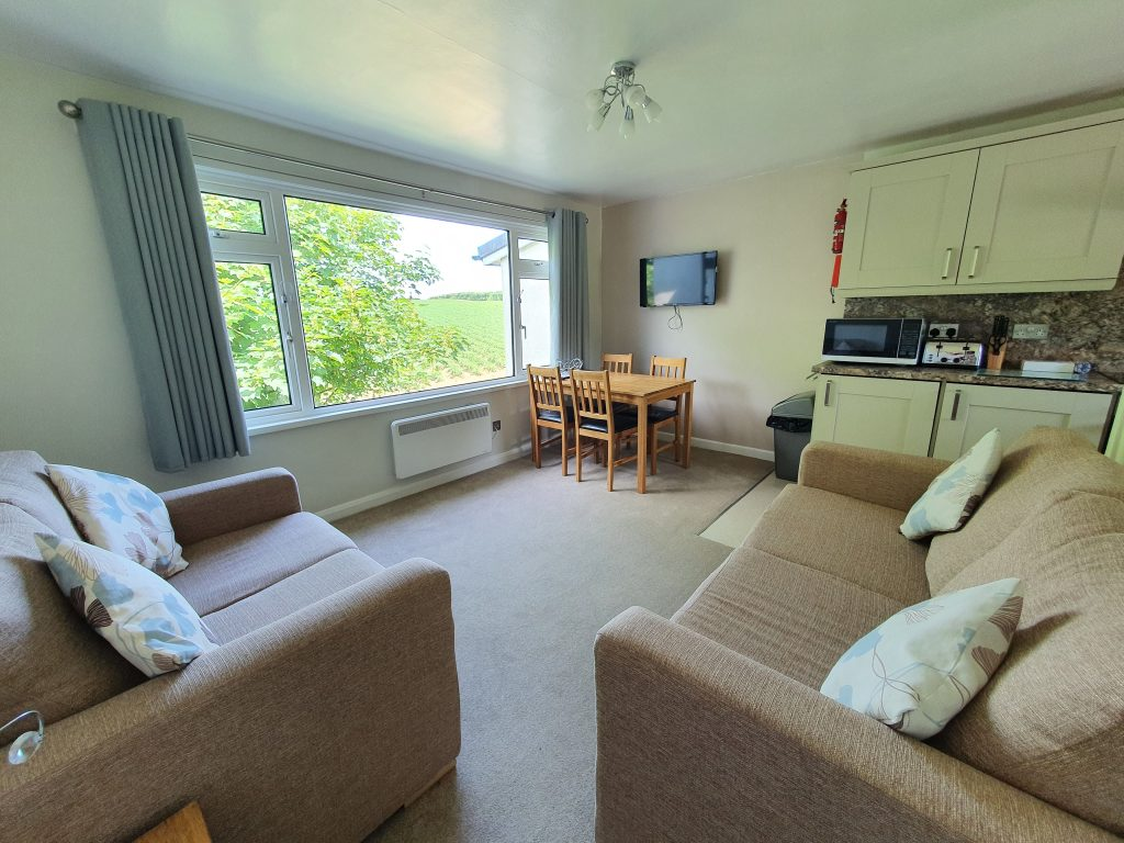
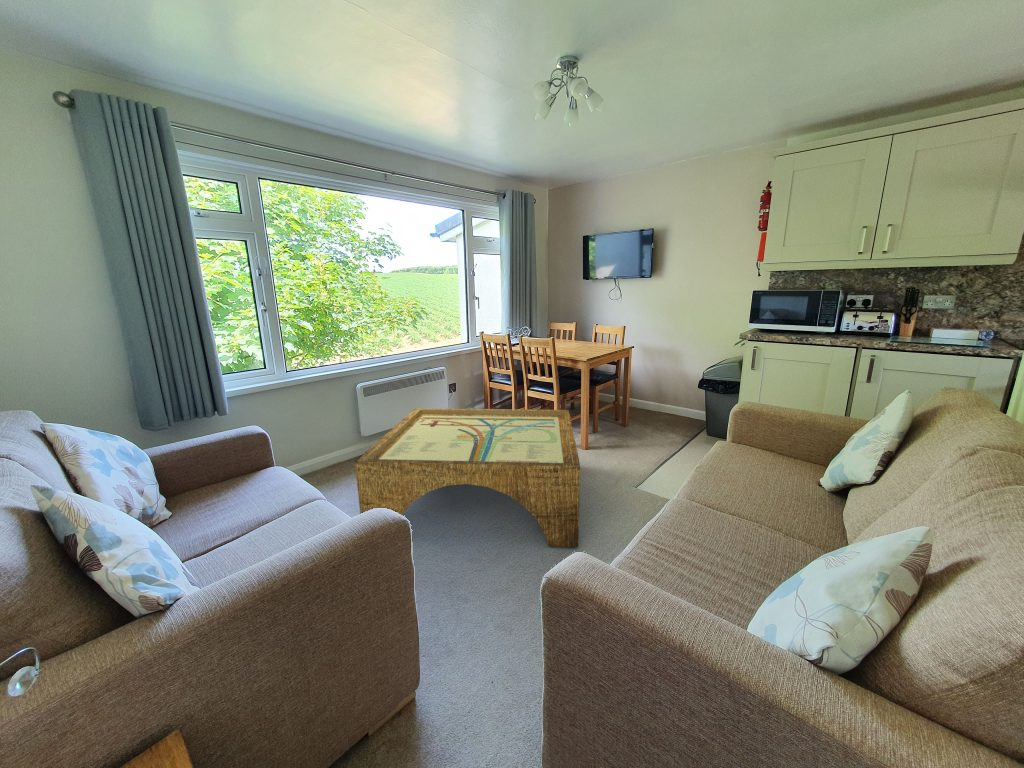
+ coffee table [354,407,581,548]
